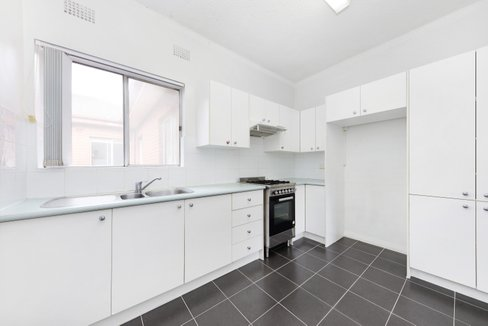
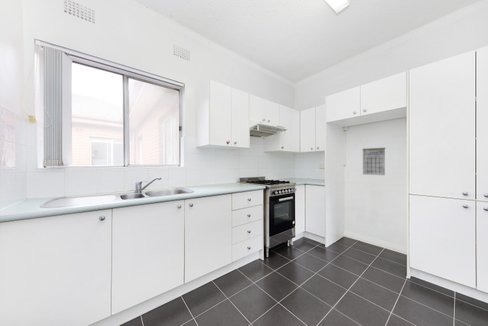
+ calendar [362,147,386,176]
